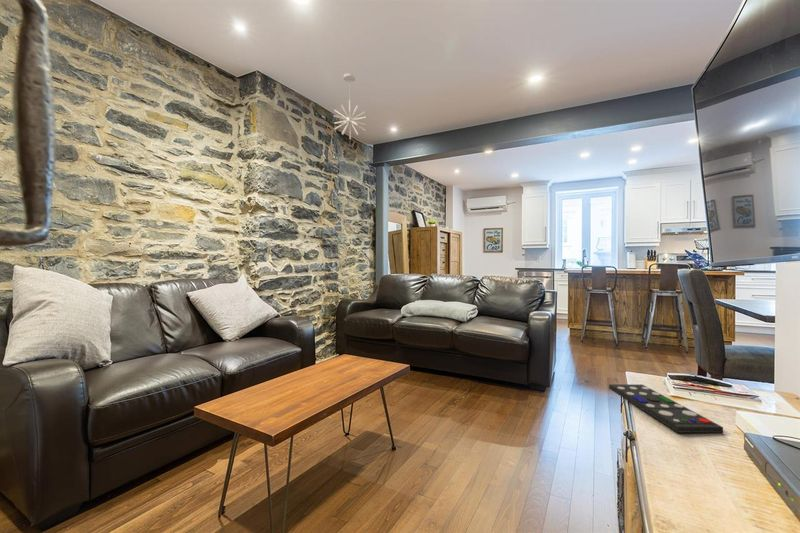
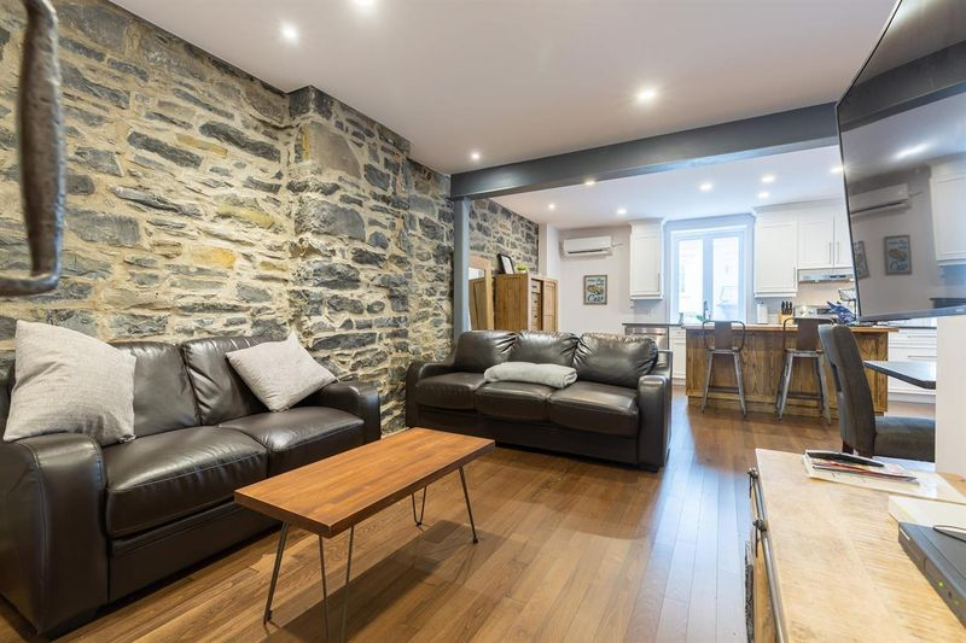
- remote control [608,383,724,434]
- pendant light [332,72,367,140]
